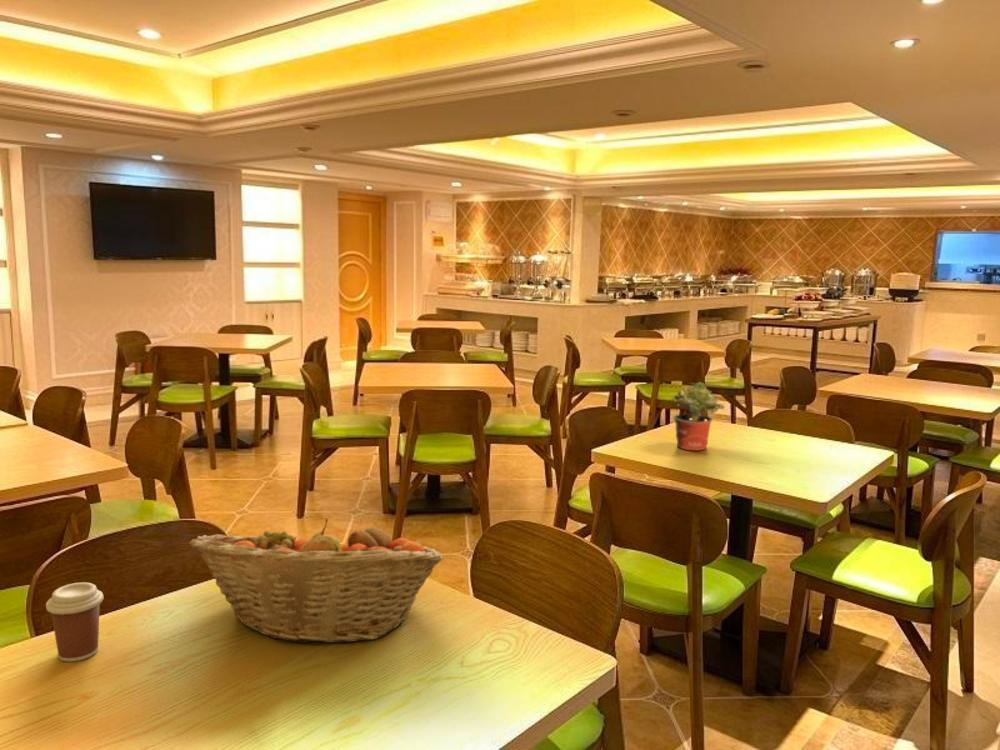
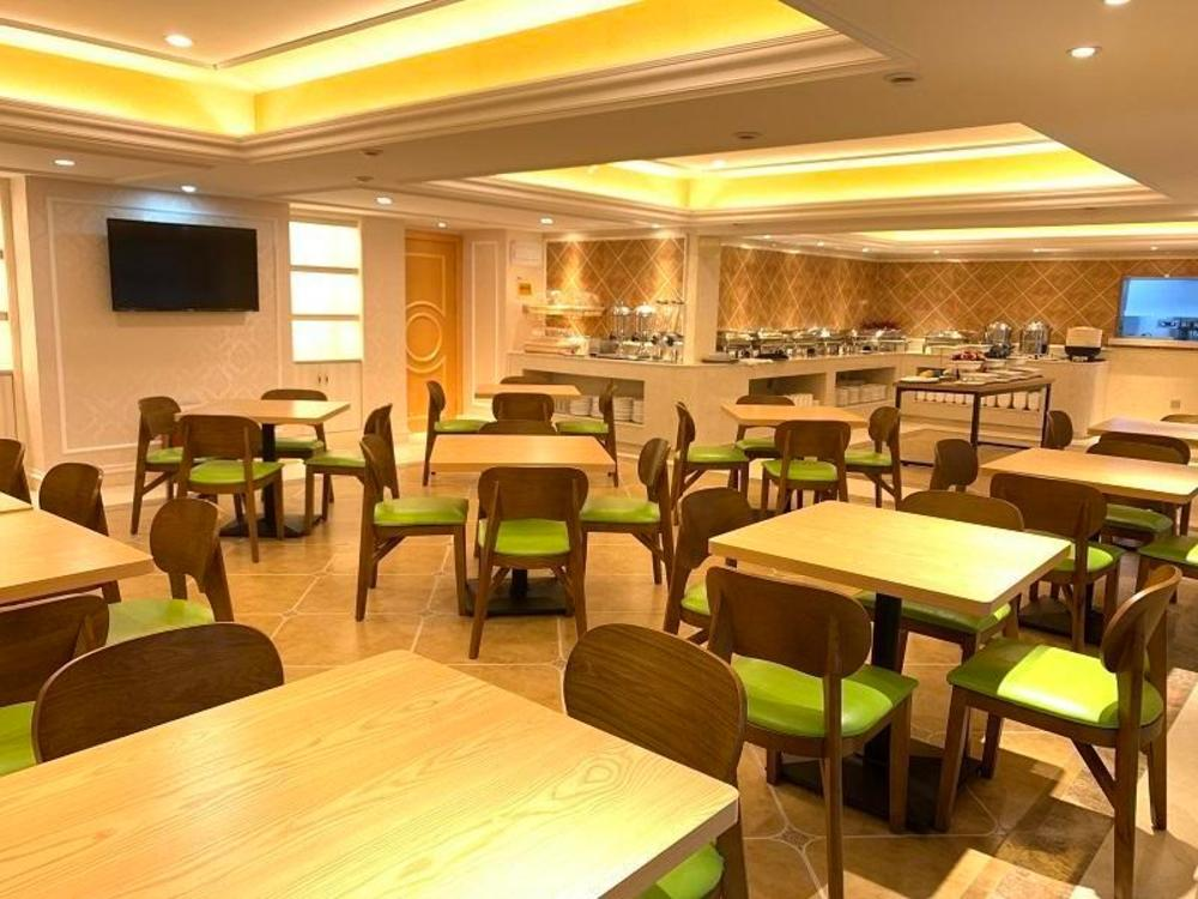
- potted plant [671,381,726,452]
- coffee cup [45,581,105,663]
- fruit basket [188,517,444,644]
